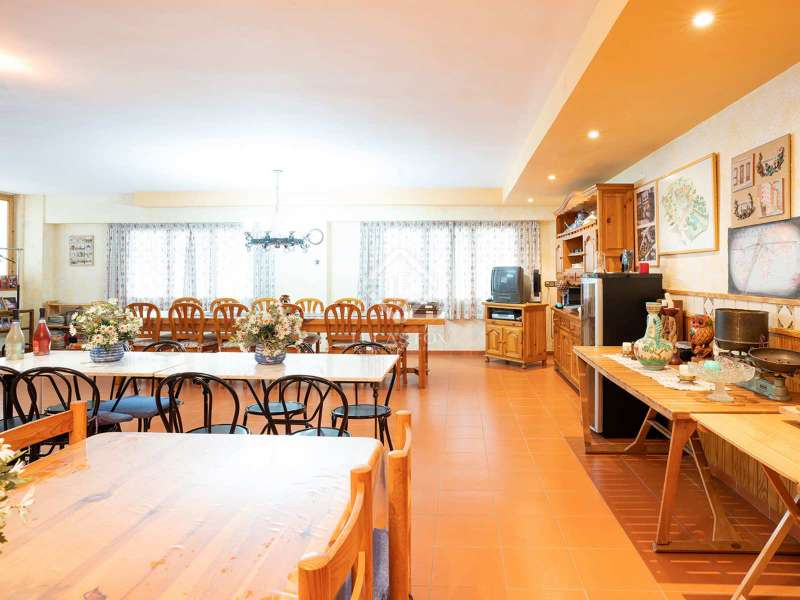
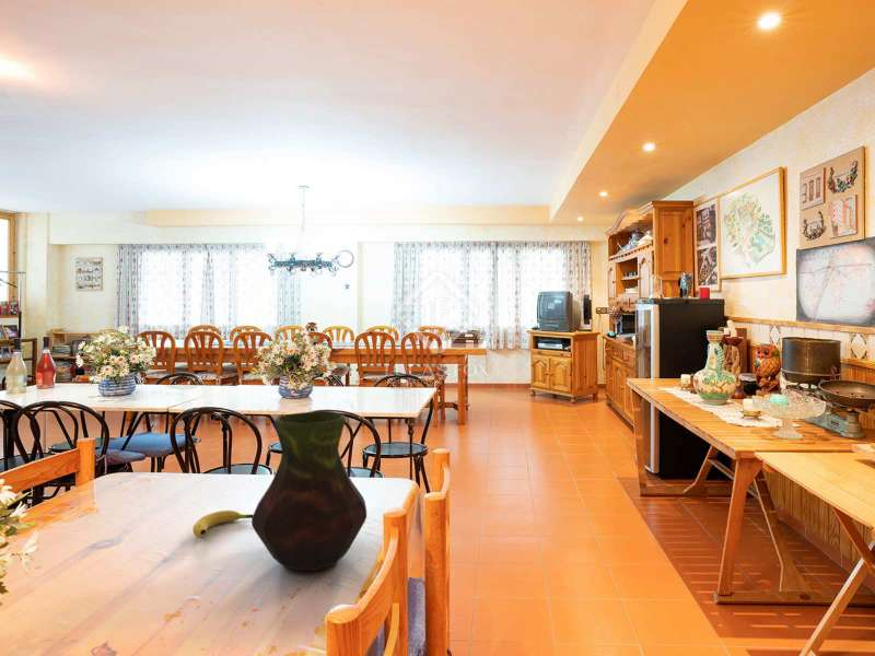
+ fruit [191,509,254,538]
+ vase [250,411,368,573]
